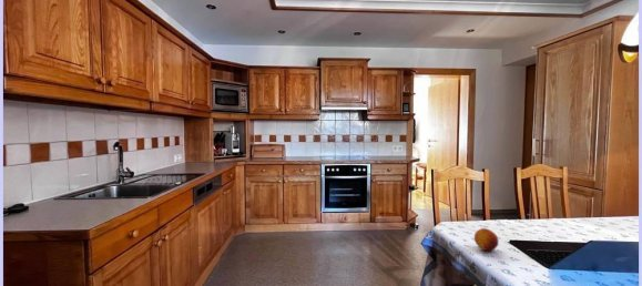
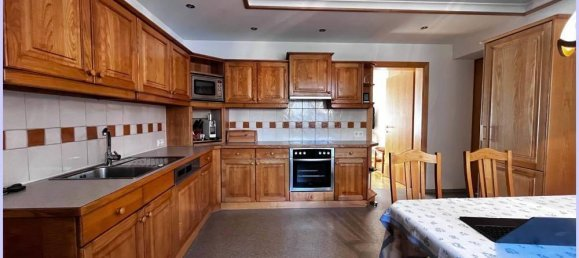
- fruit [473,227,499,253]
